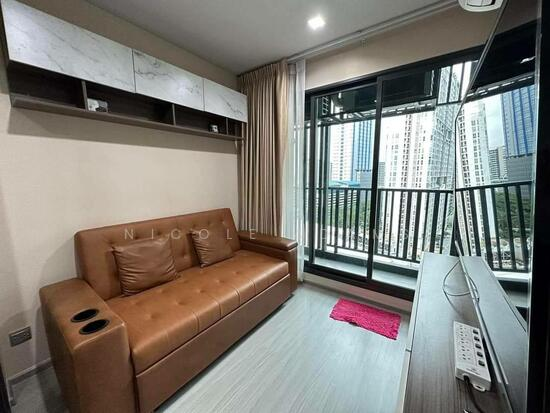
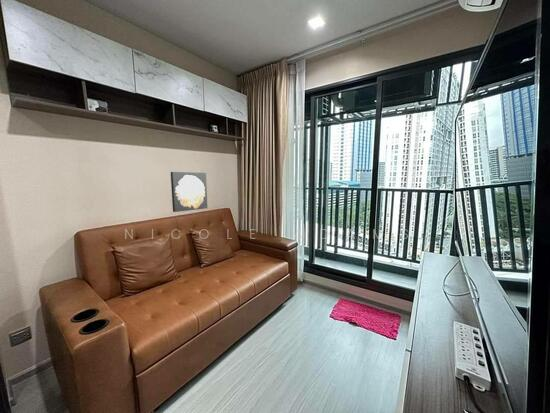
+ wall art [170,171,208,213]
